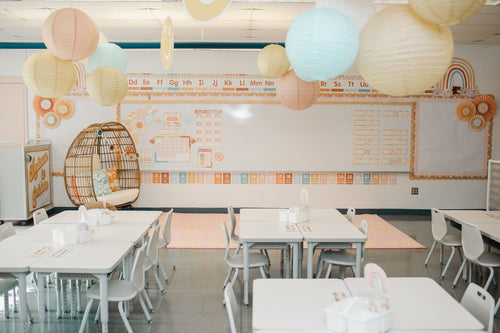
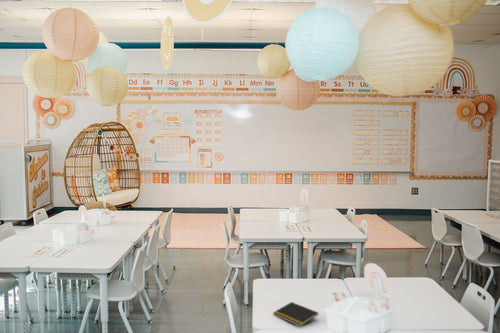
+ notepad [272,301,320,327]
